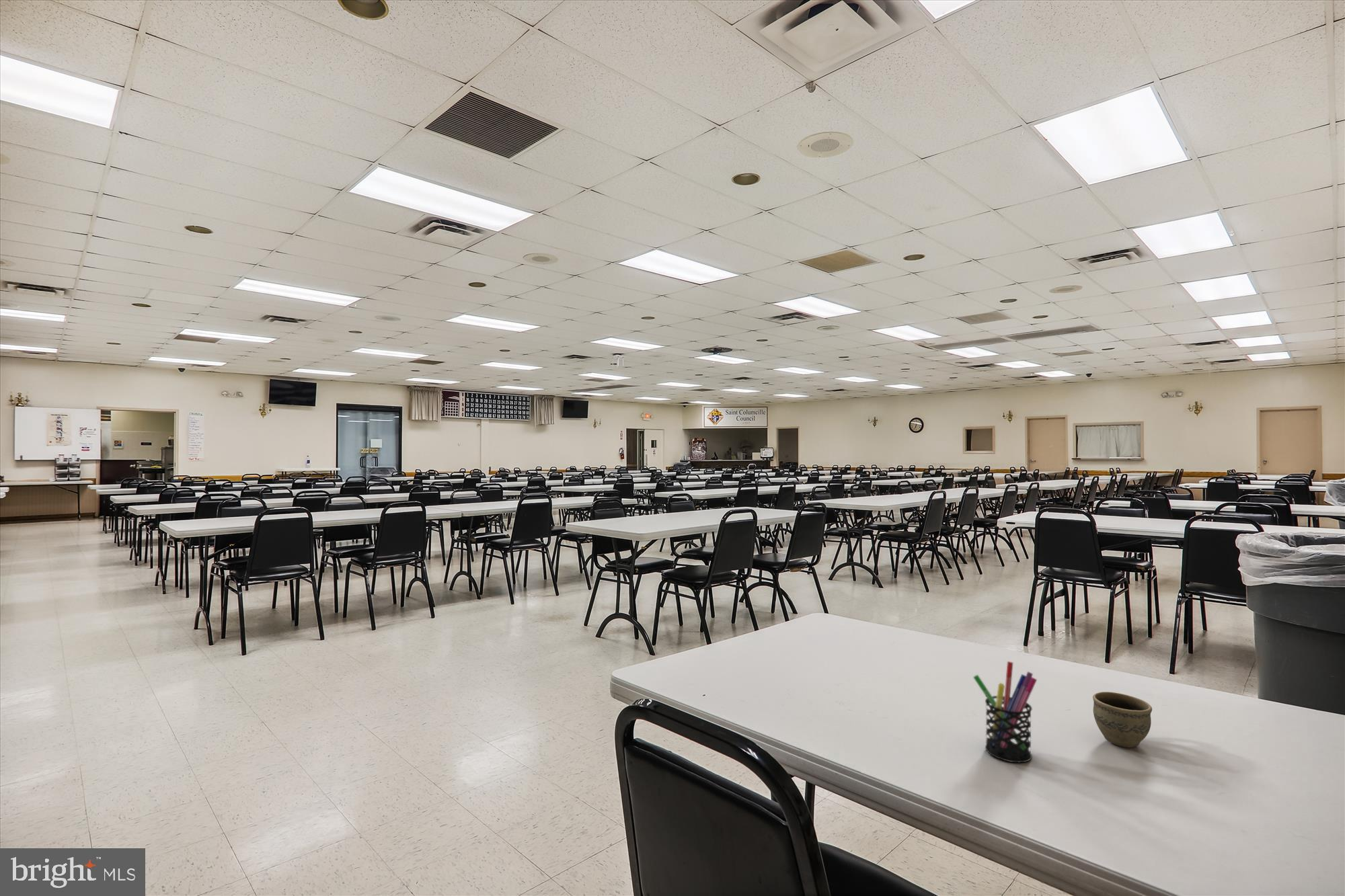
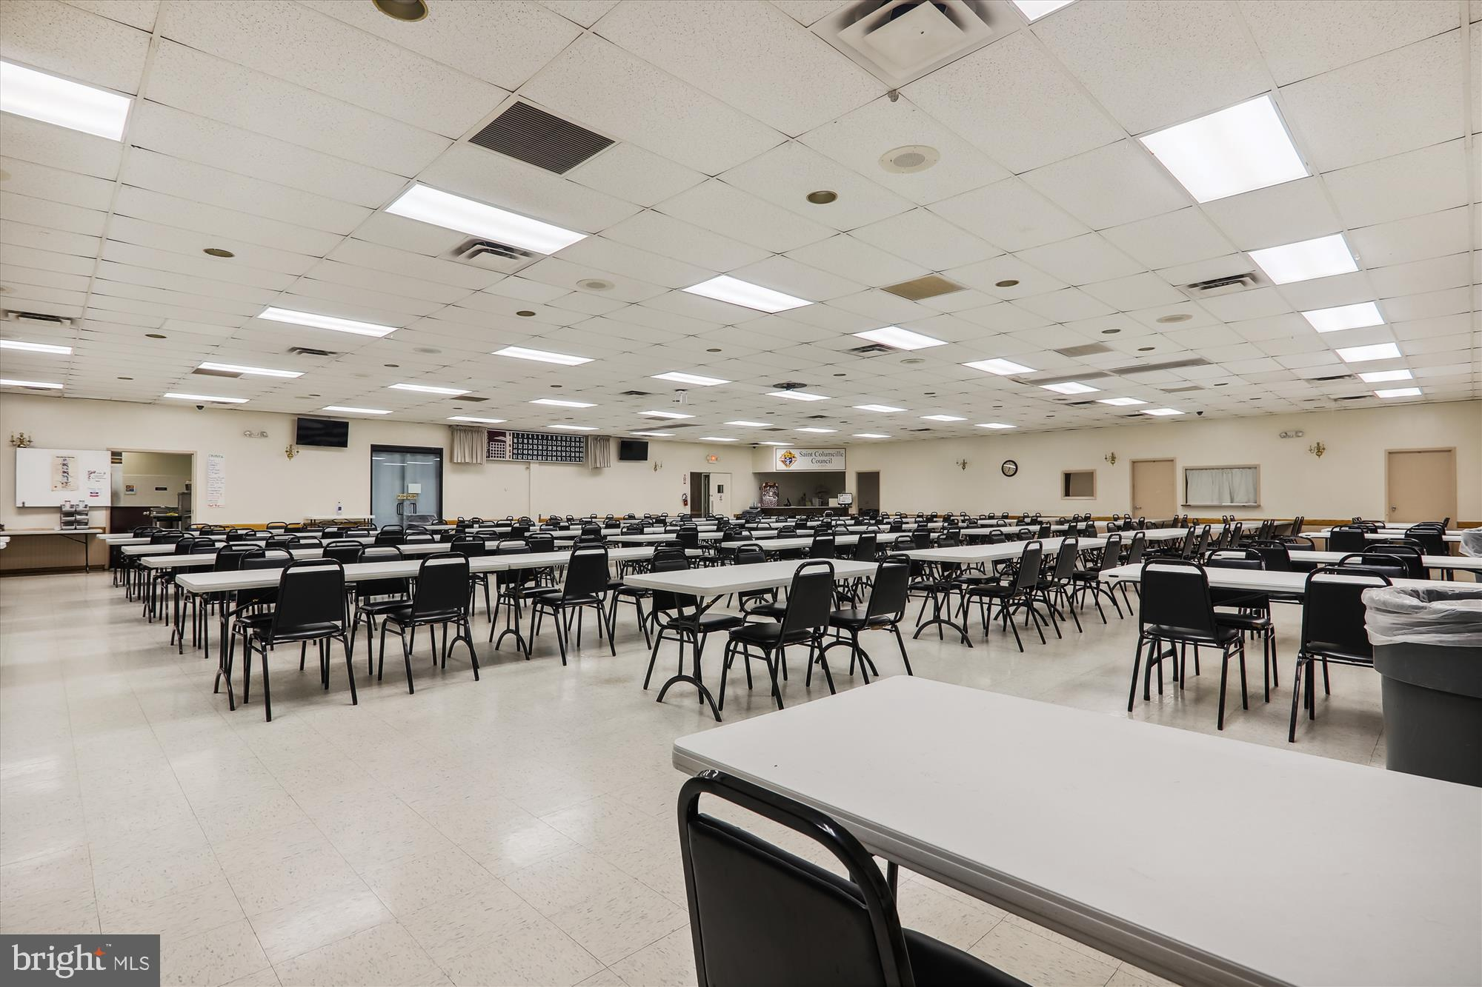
- cup [1092,691,1153,748]
- pen holder [972,661,1038,763]
